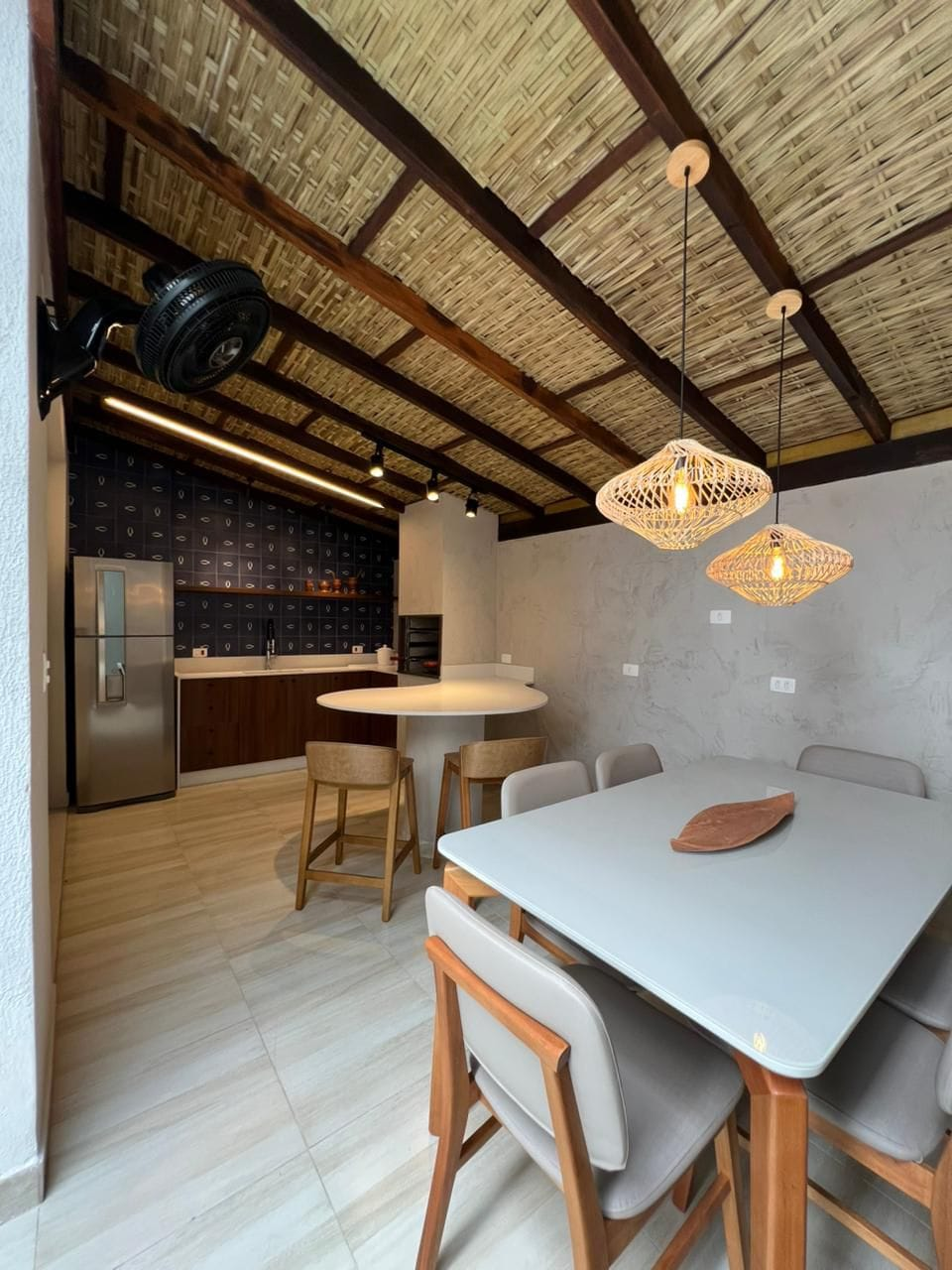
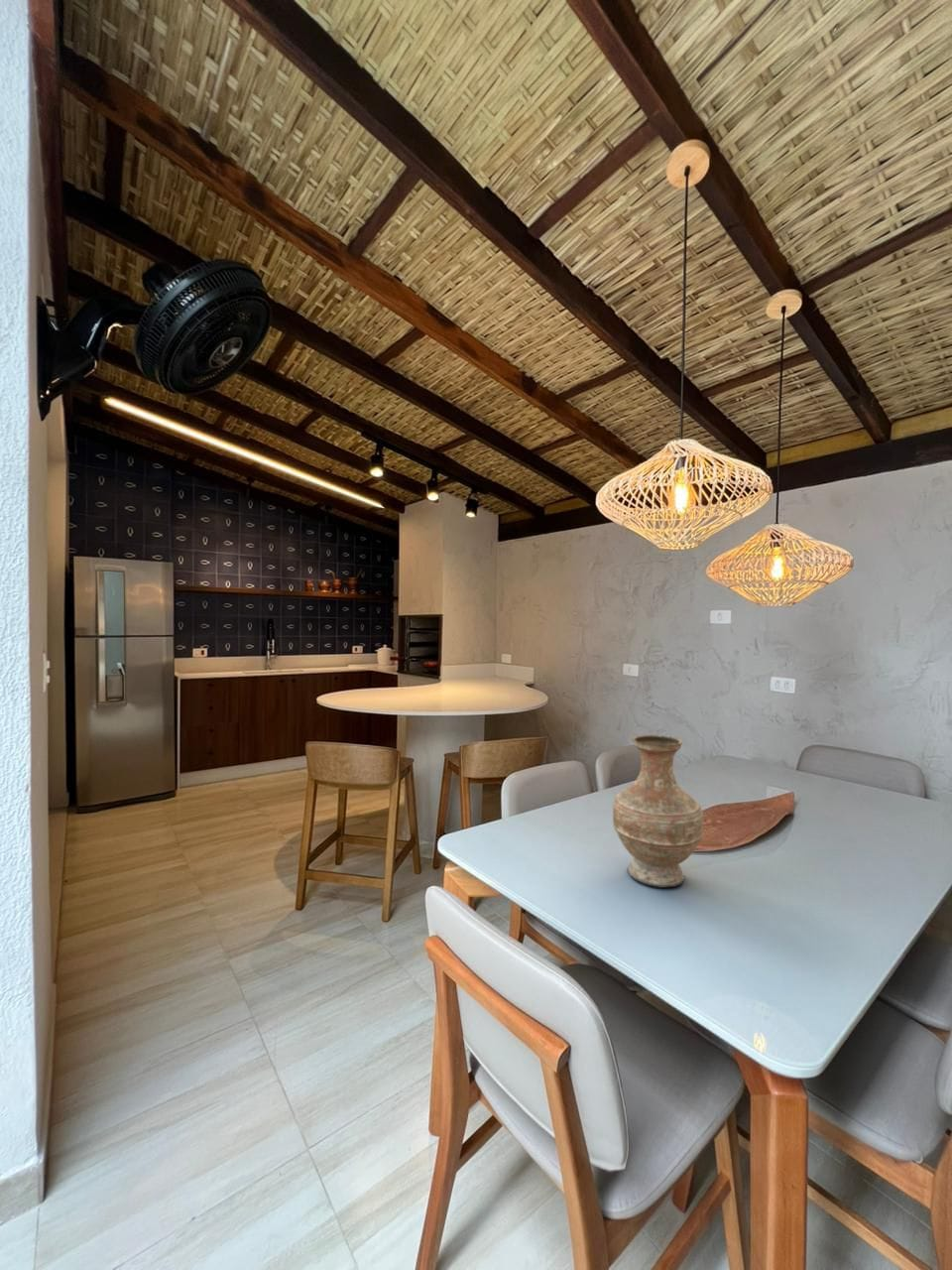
+ vase [612,733,704,889]
